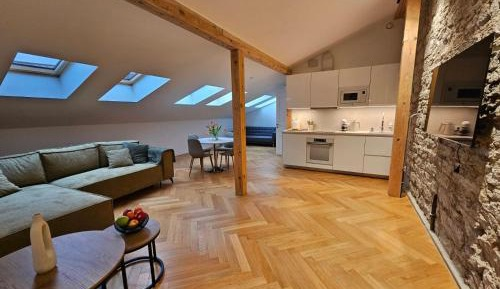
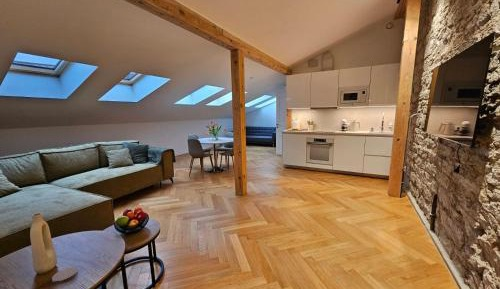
+ coaster [51,266,79,285]
